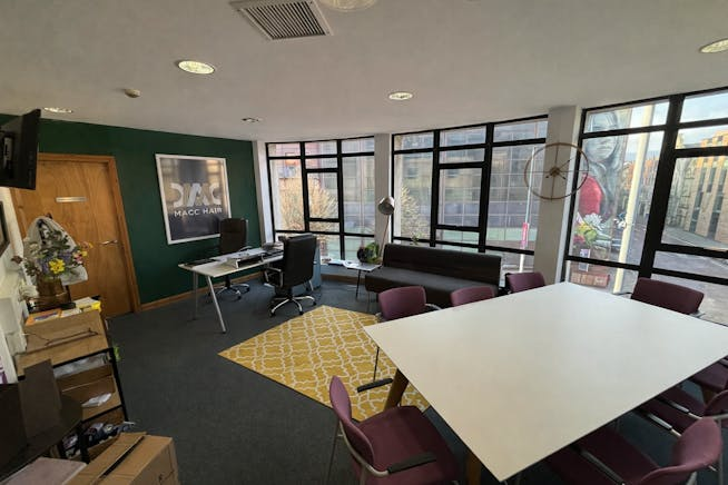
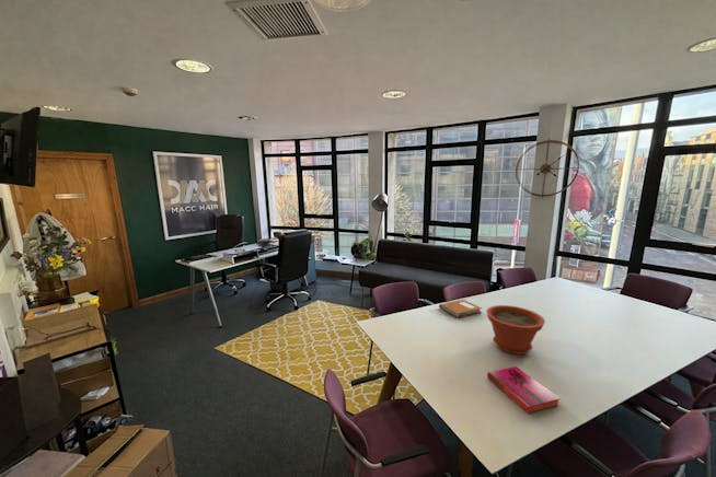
+ notebook [438,299,483,318]
+ hardback book [486,365,561,415]
+ plant pot [485,304,546,356]
